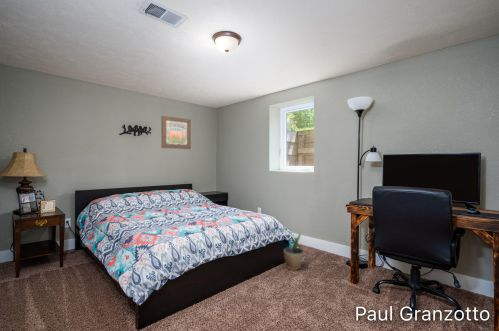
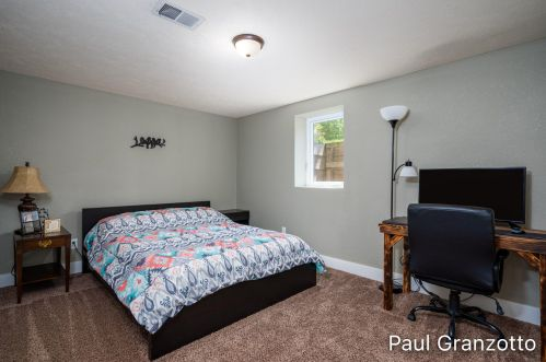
- wall art [160,115,192,150]
- potted plant [283,231,304,271]
